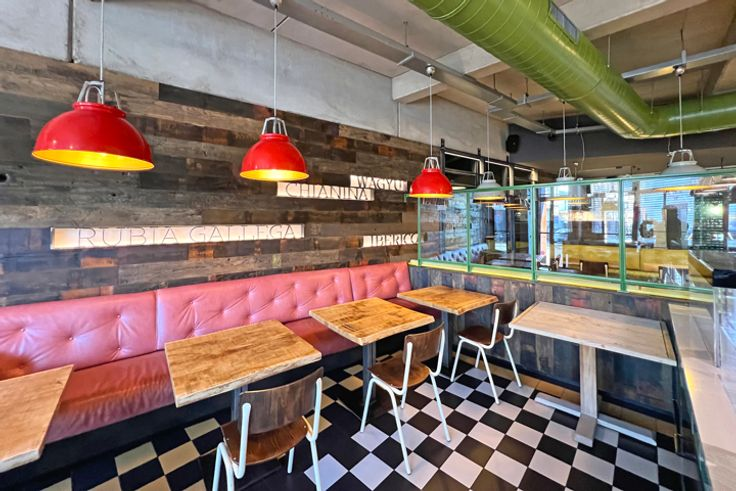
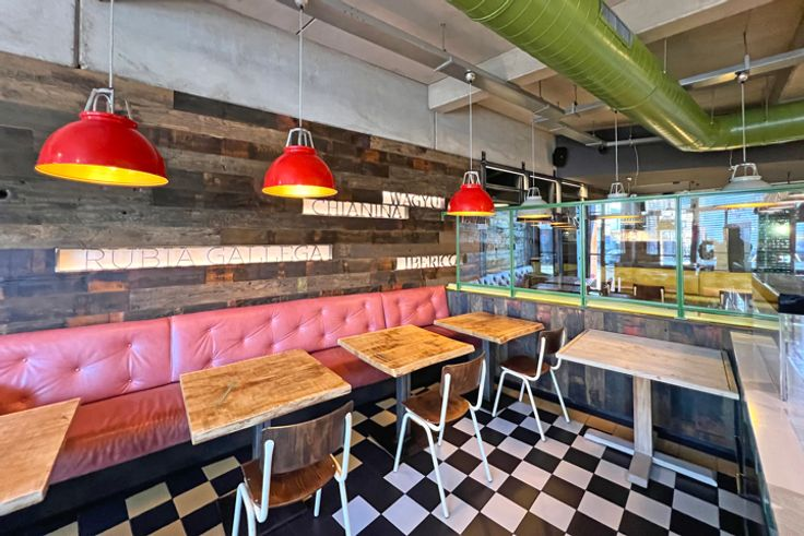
+ spoon [215,380,239,407]
